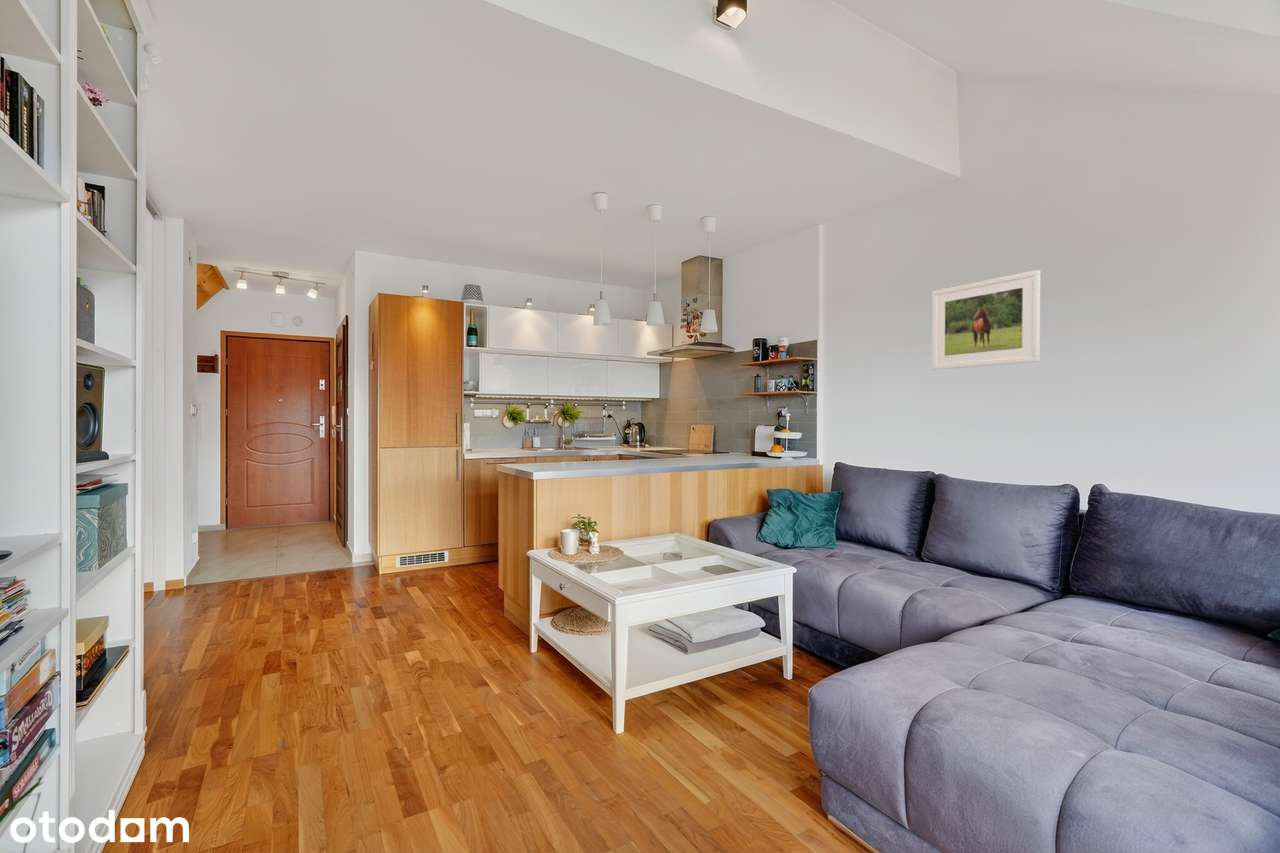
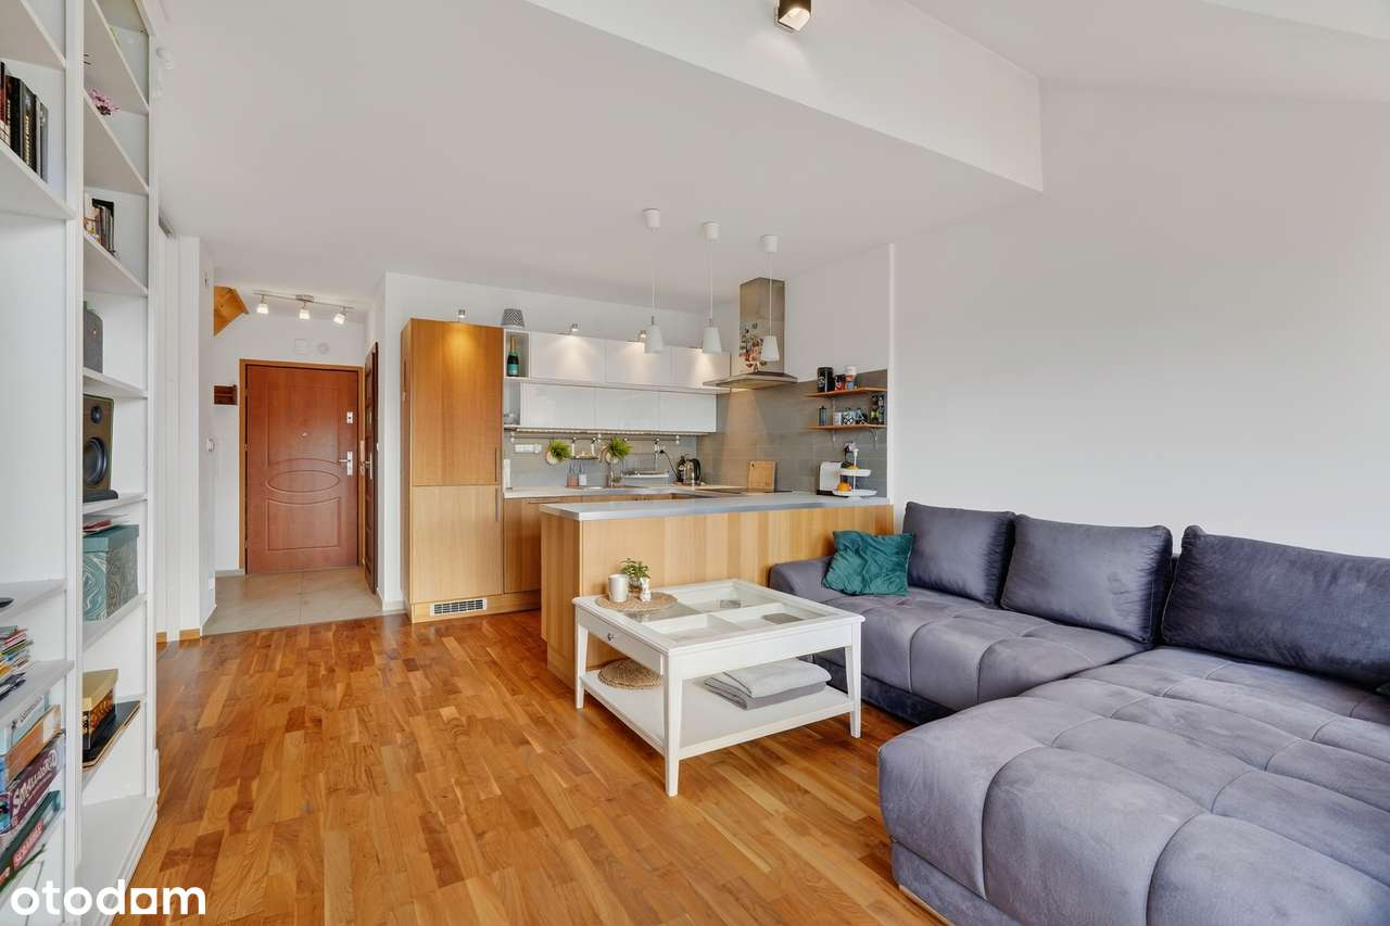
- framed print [931,269,1041,371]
